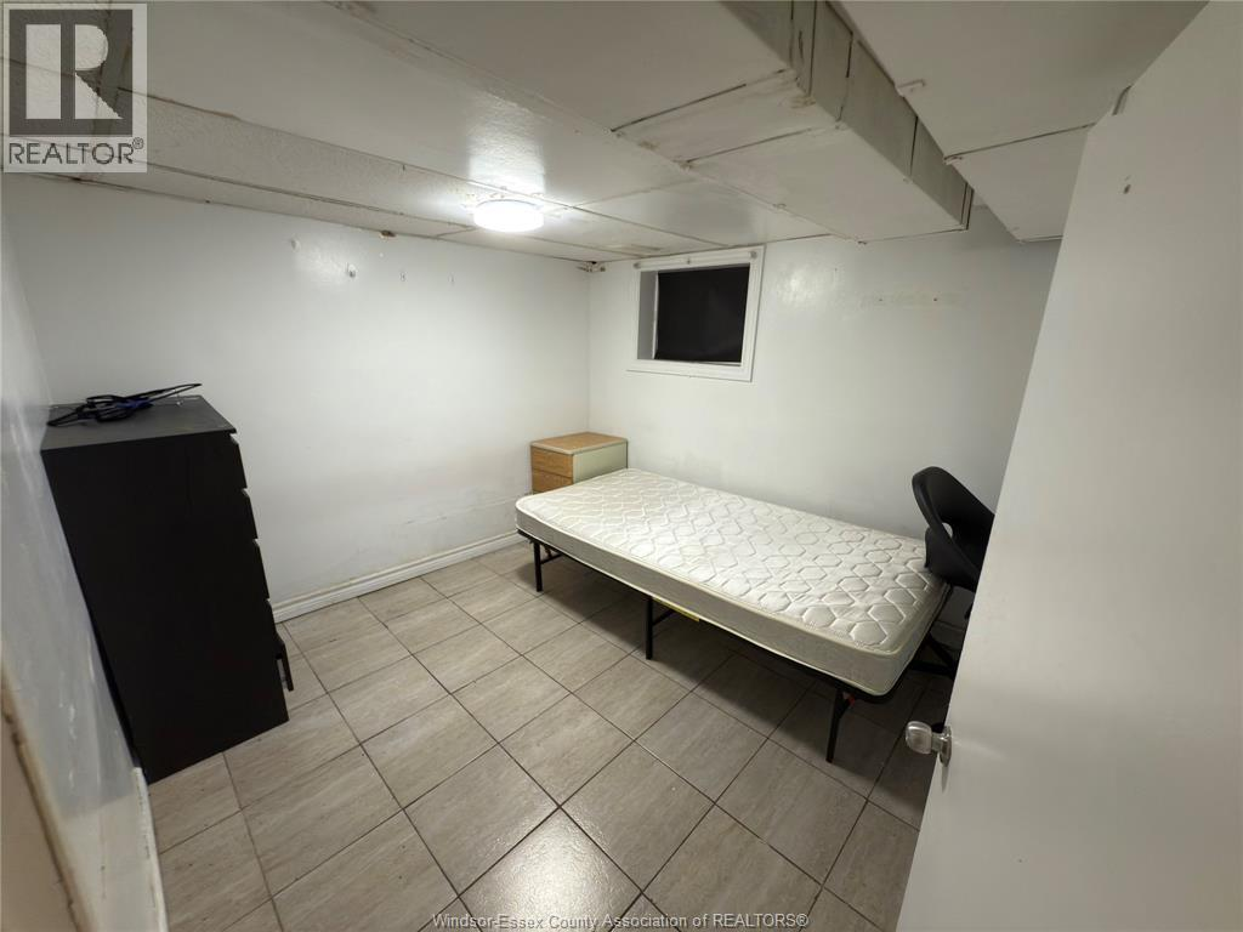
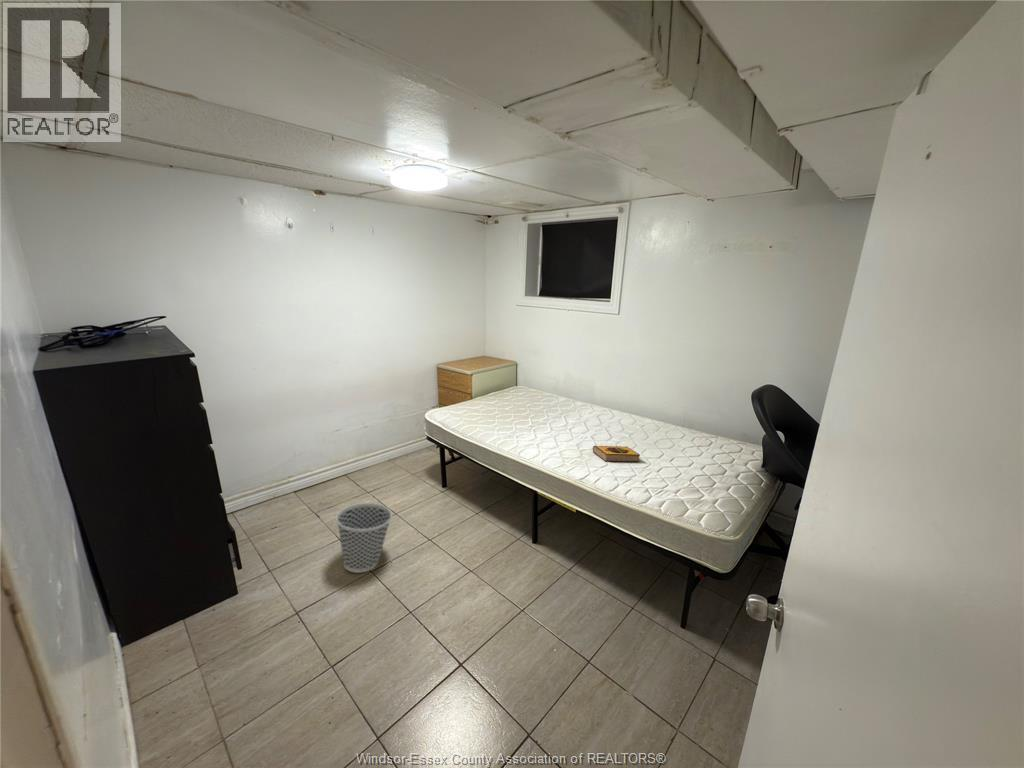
+ wastebasket [335,502,393,574]
+ hardback book [592,445,641,463]
